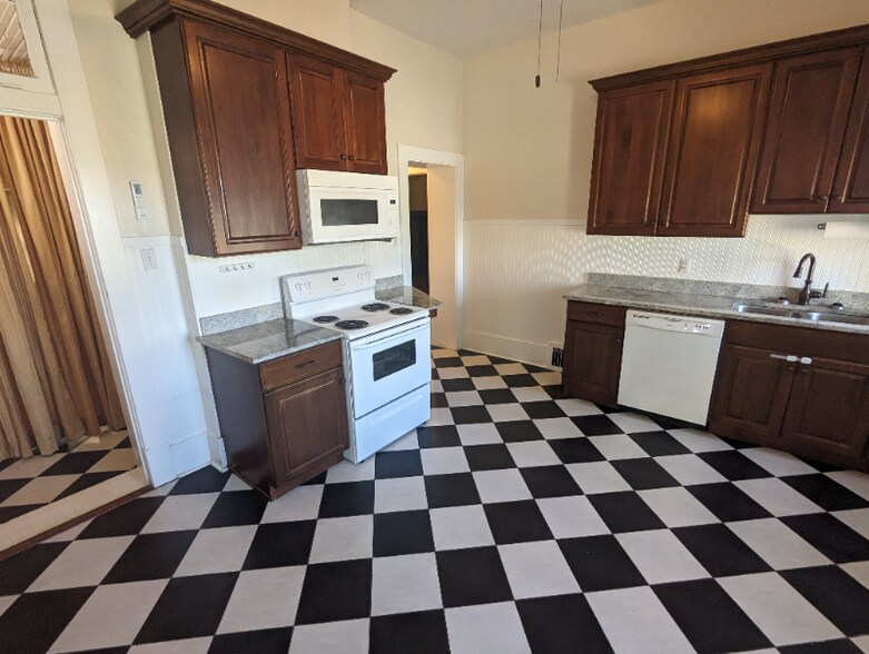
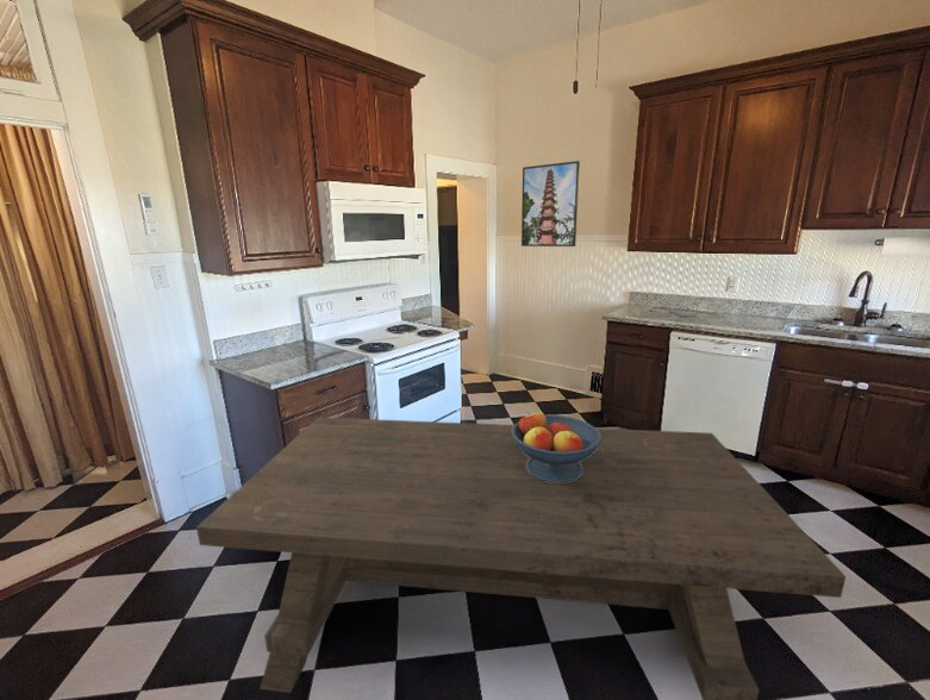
+ dining table [195,415,847,700]
+ fruit bowl [512,411,601,482]
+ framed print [520,160,581,248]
